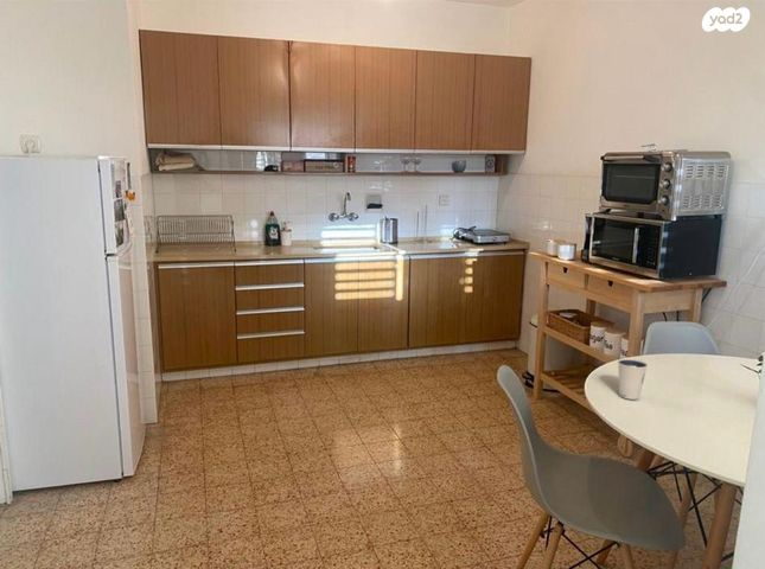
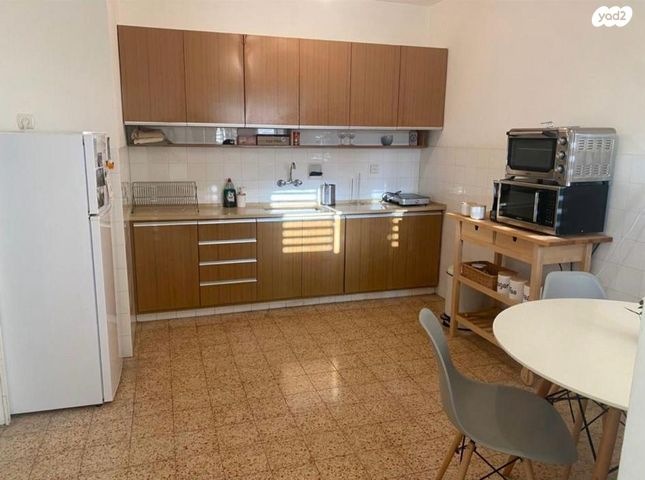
- dixie cup [617,358,649,401]
